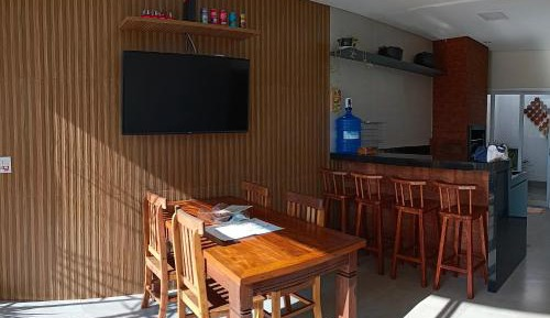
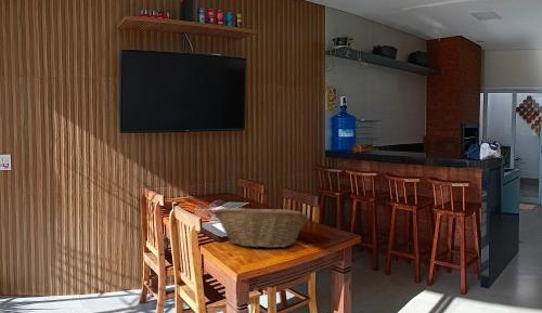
+ fruit basket [212,207,309,249]
